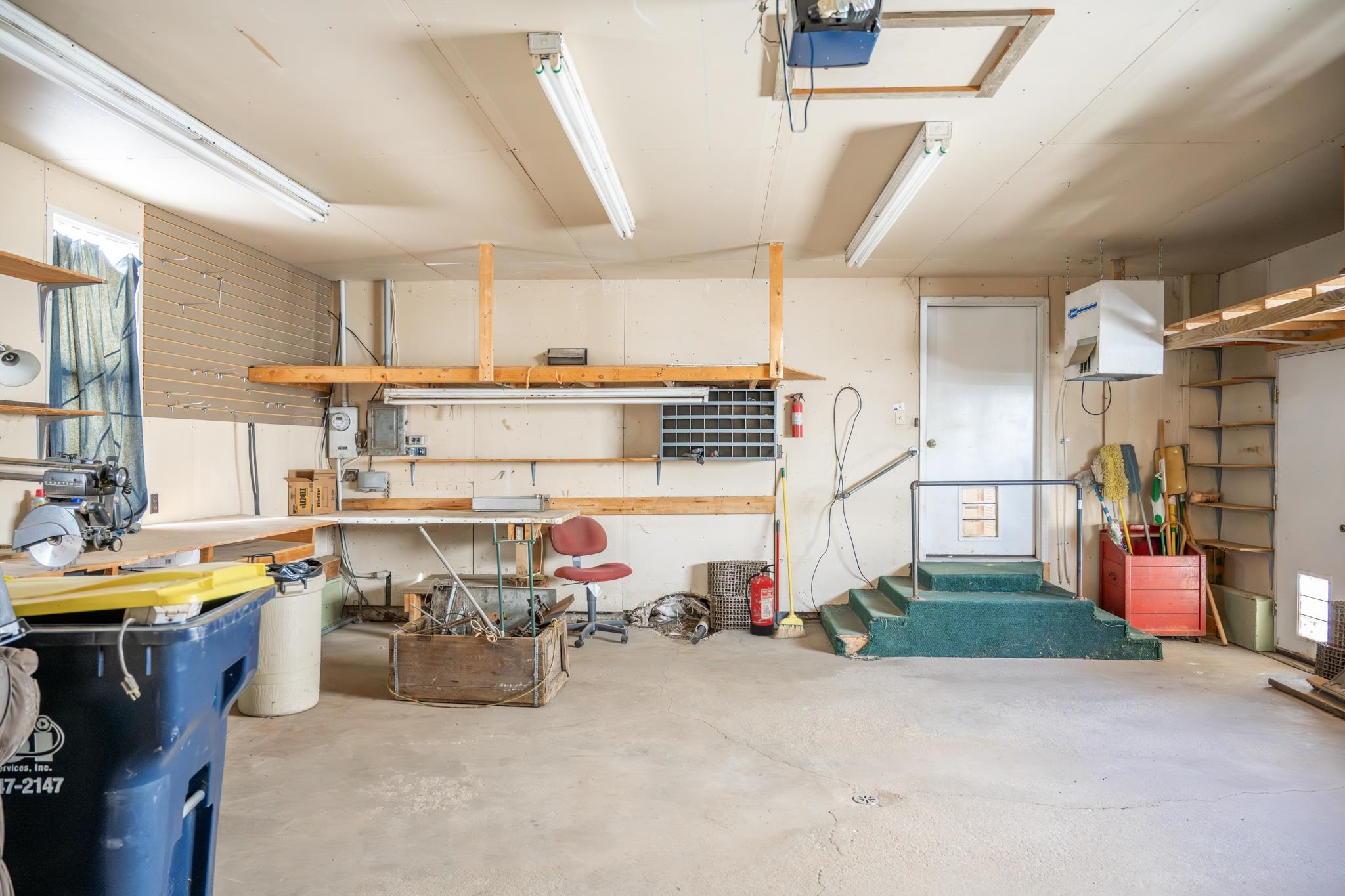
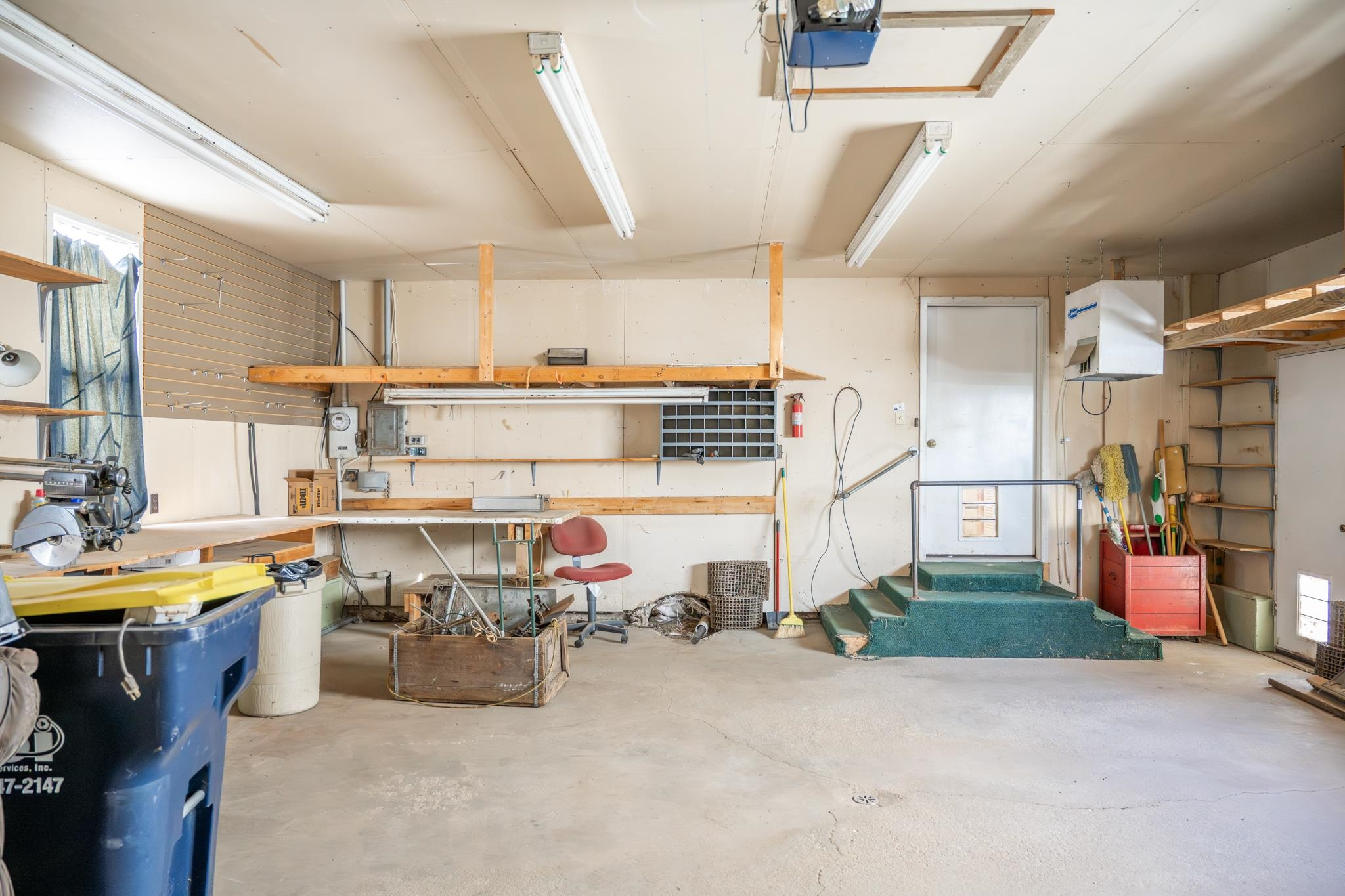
- fire extinguisher [745,563,776,637]
